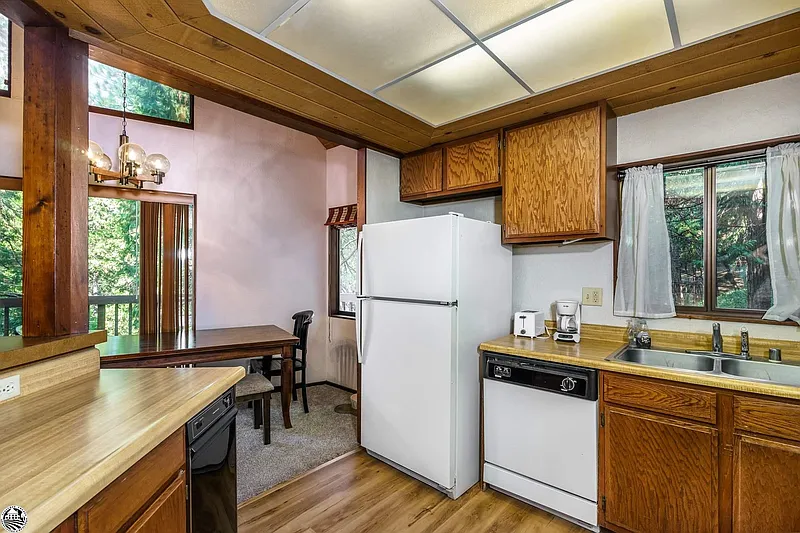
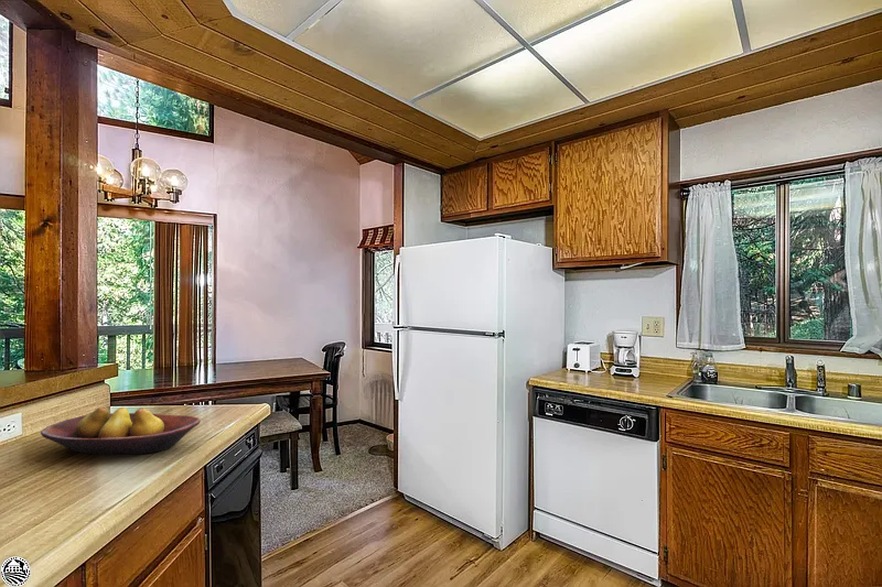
+ fruit bowl [40,406,202,456]
